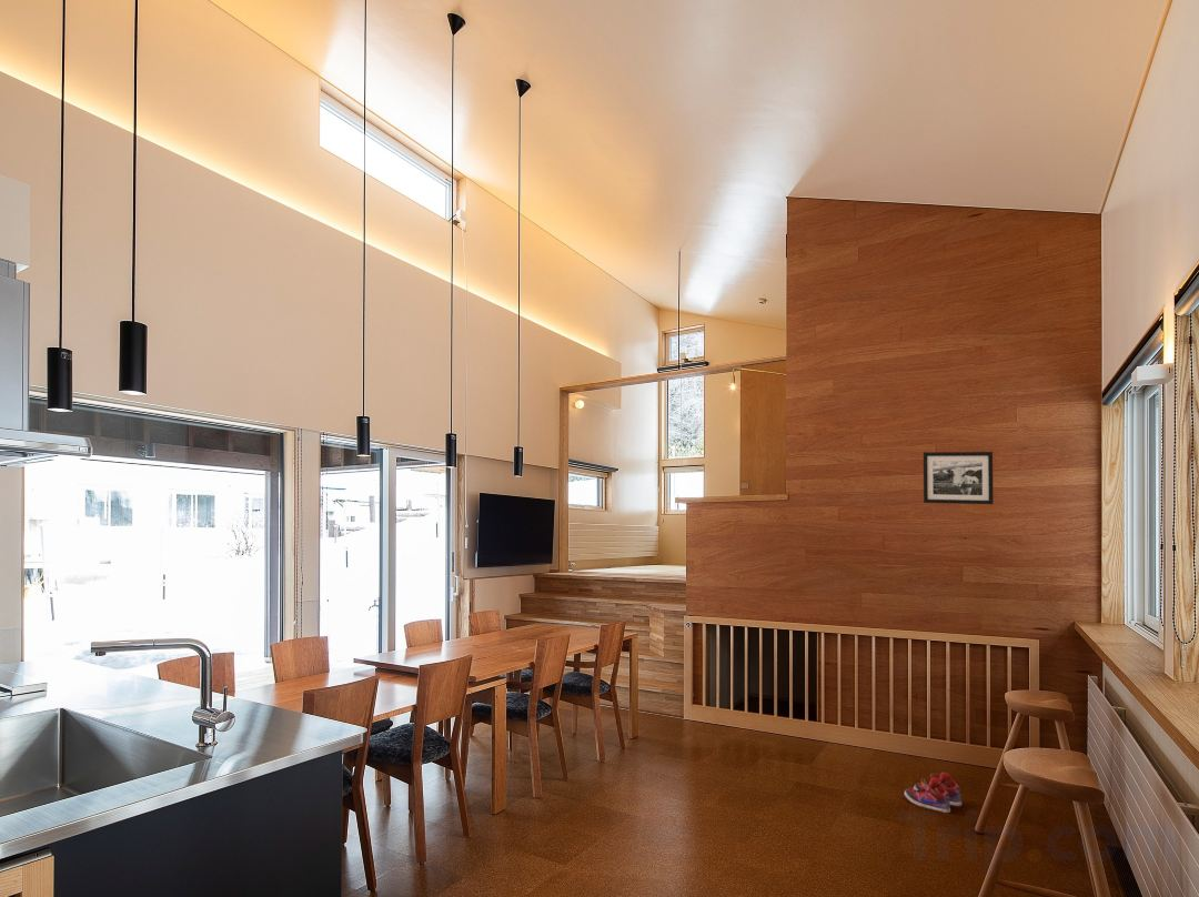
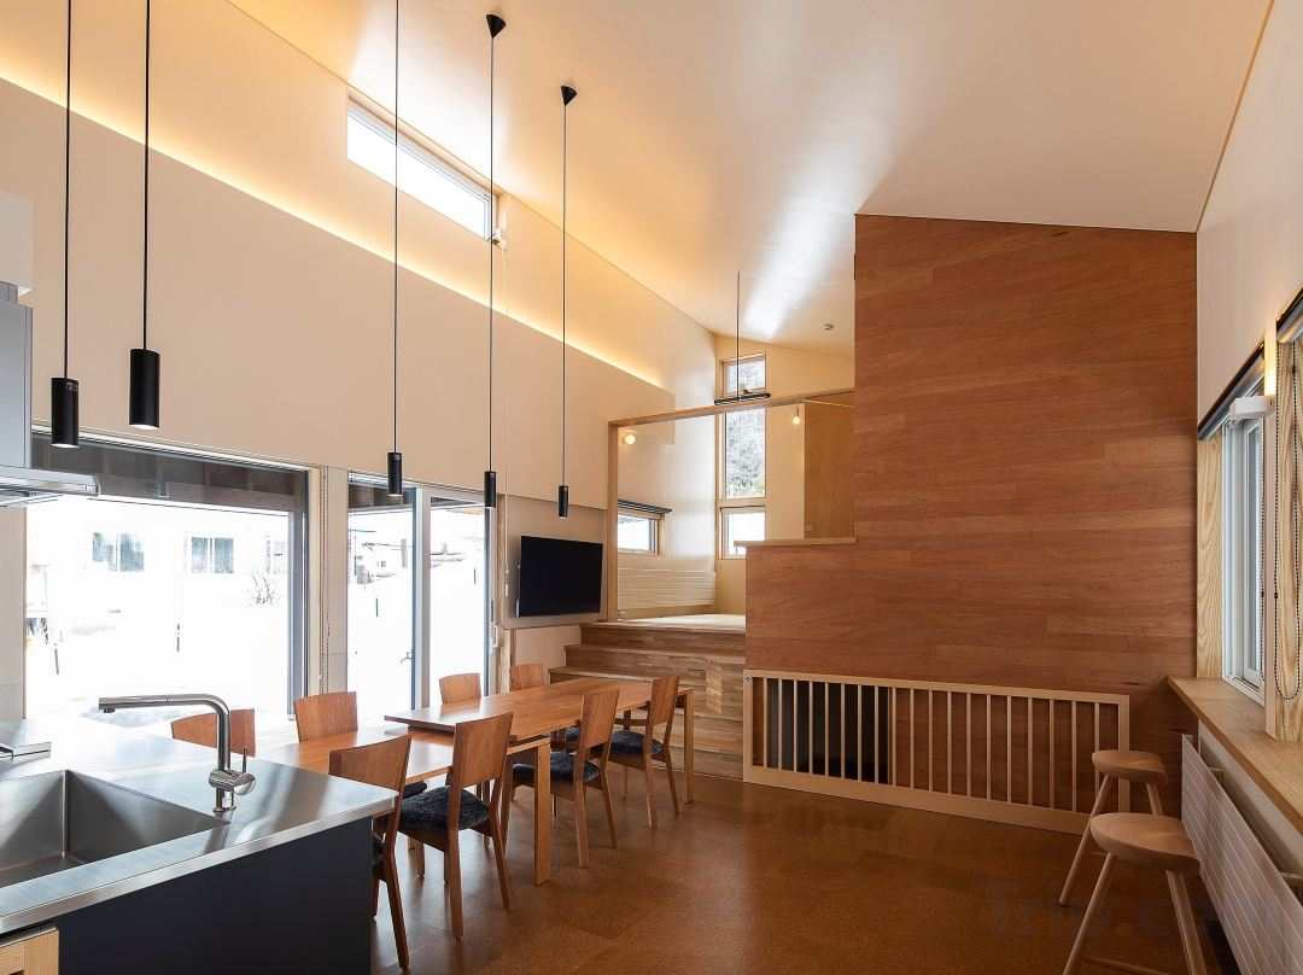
- picture frame [923,451,995,505]
- shoe [904,772,963,814]
